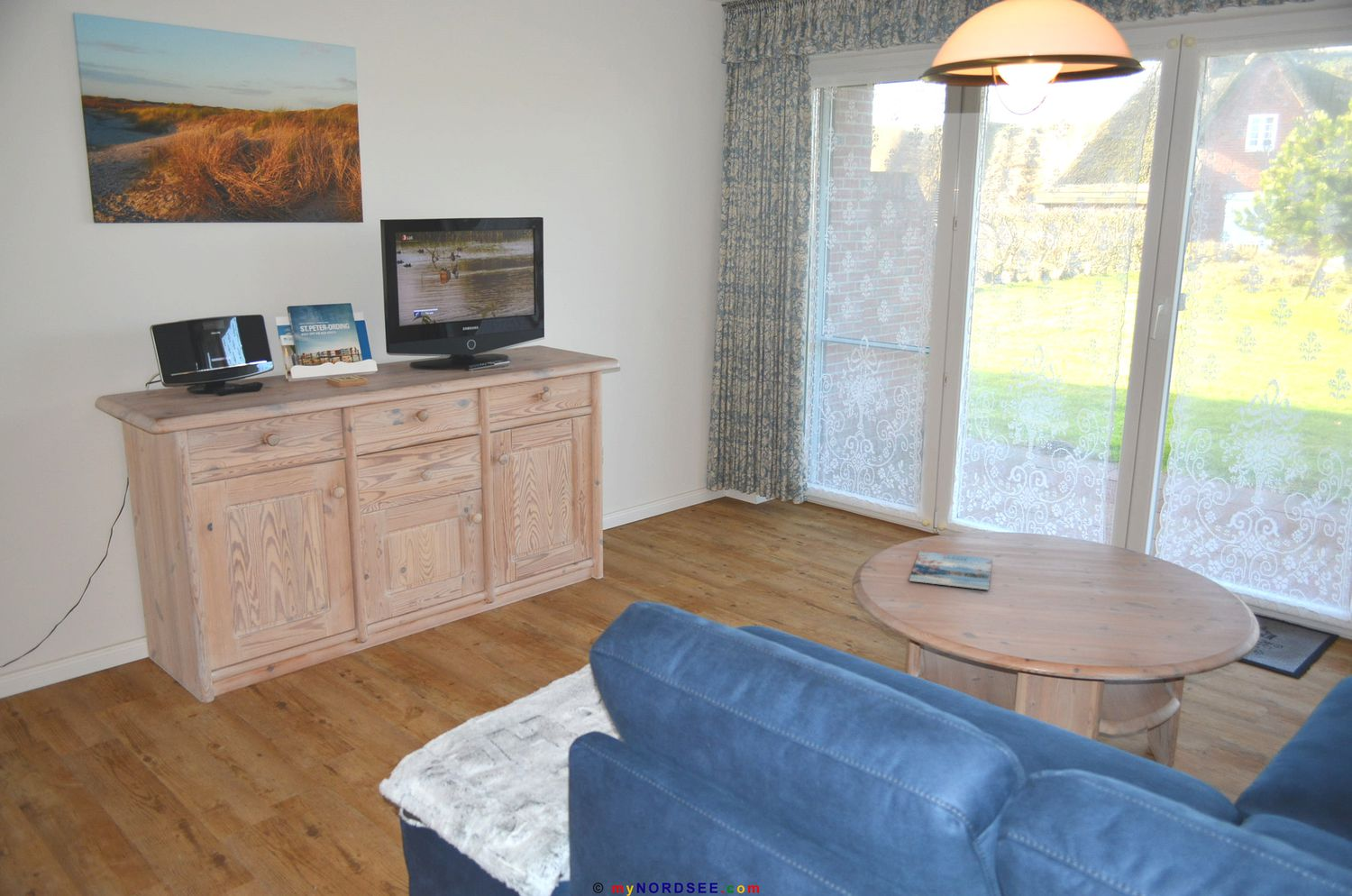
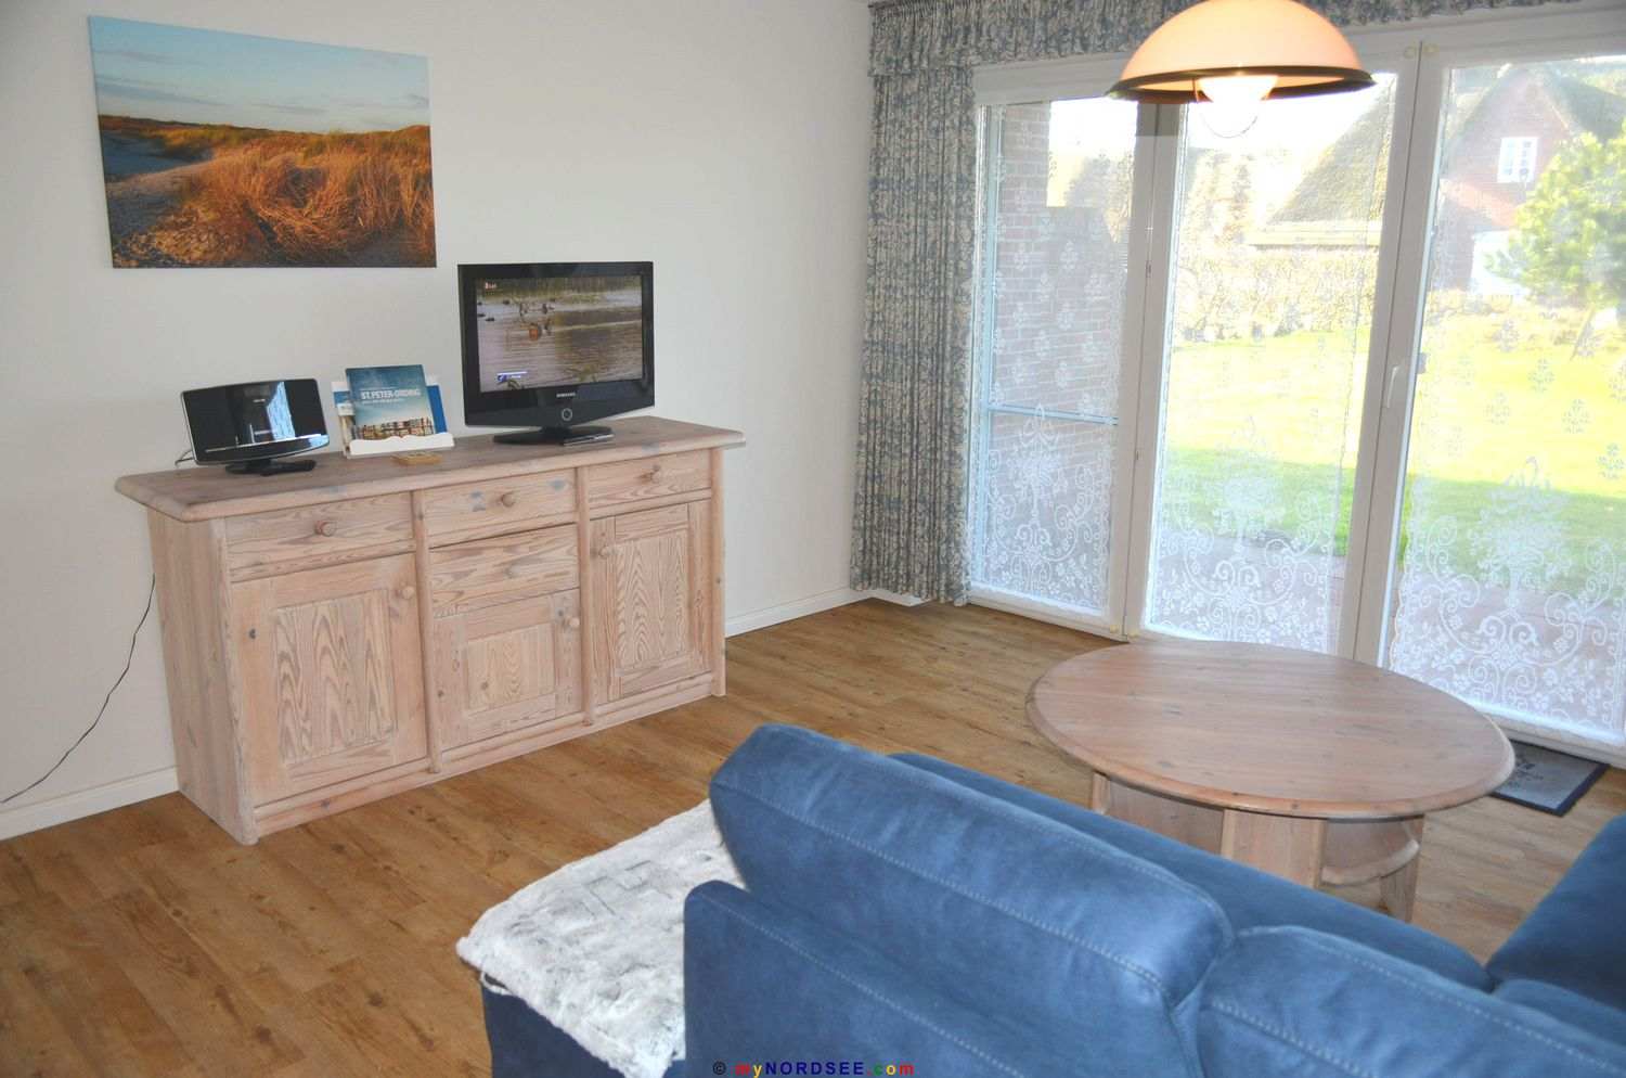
- magazine [909,550,993,590]
